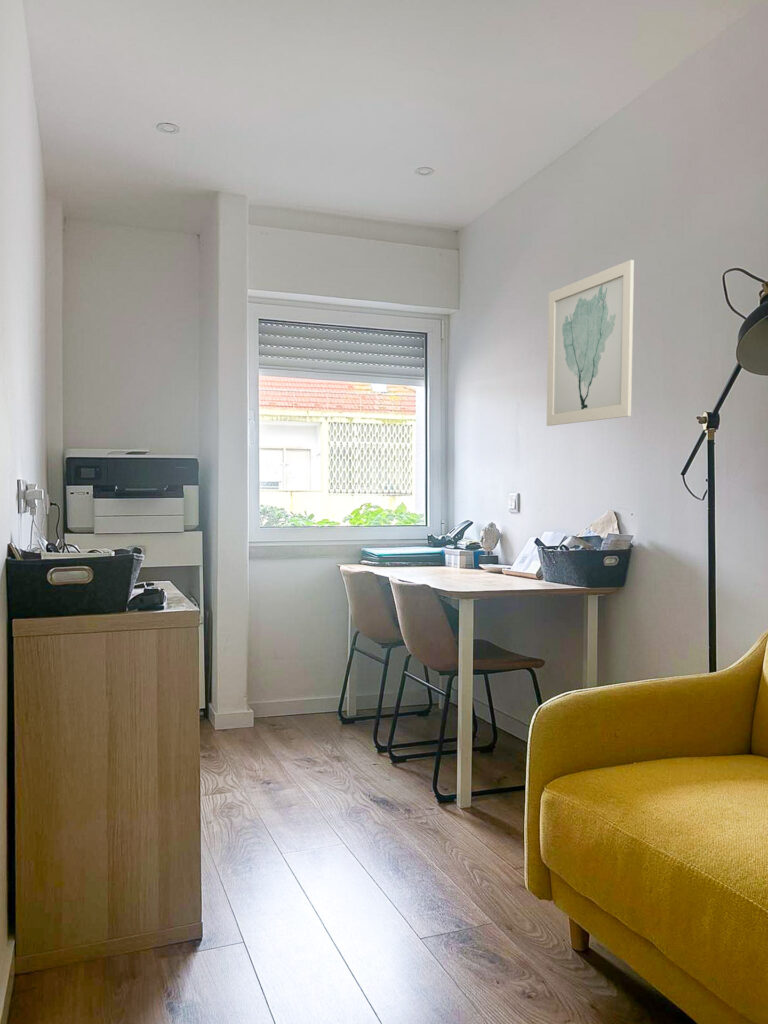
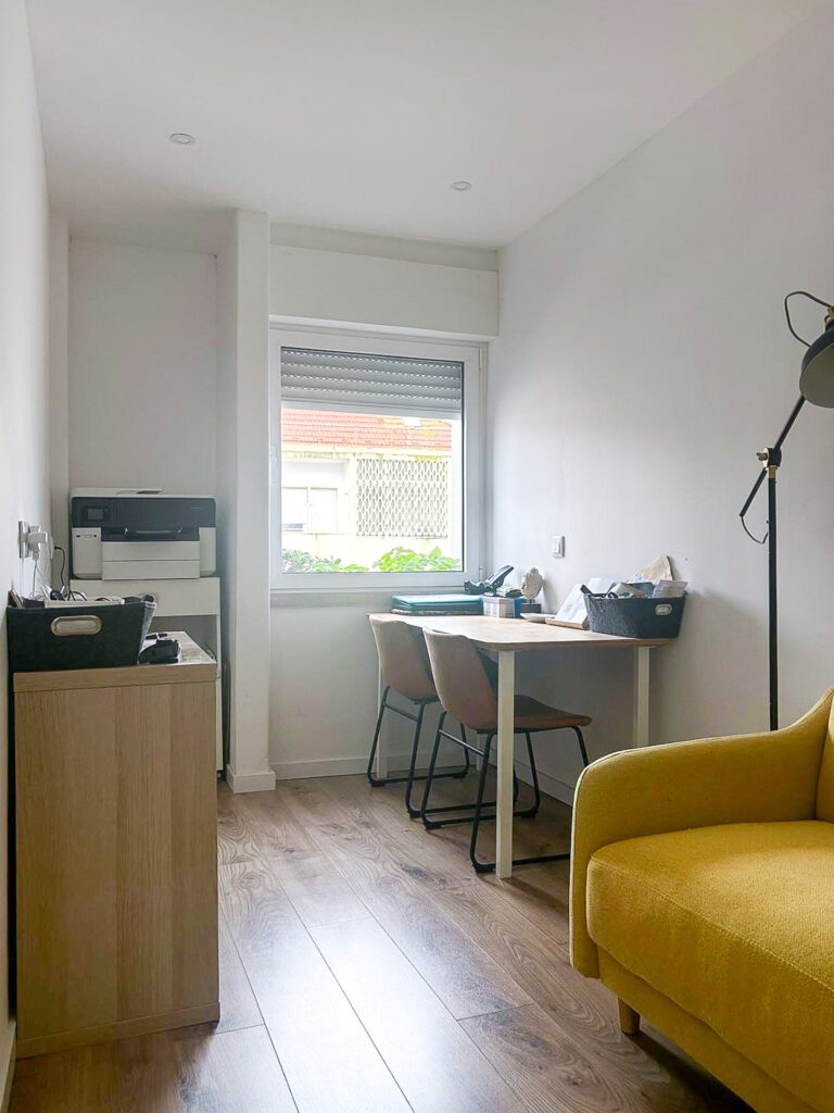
- wall art [546,259,635,427]
